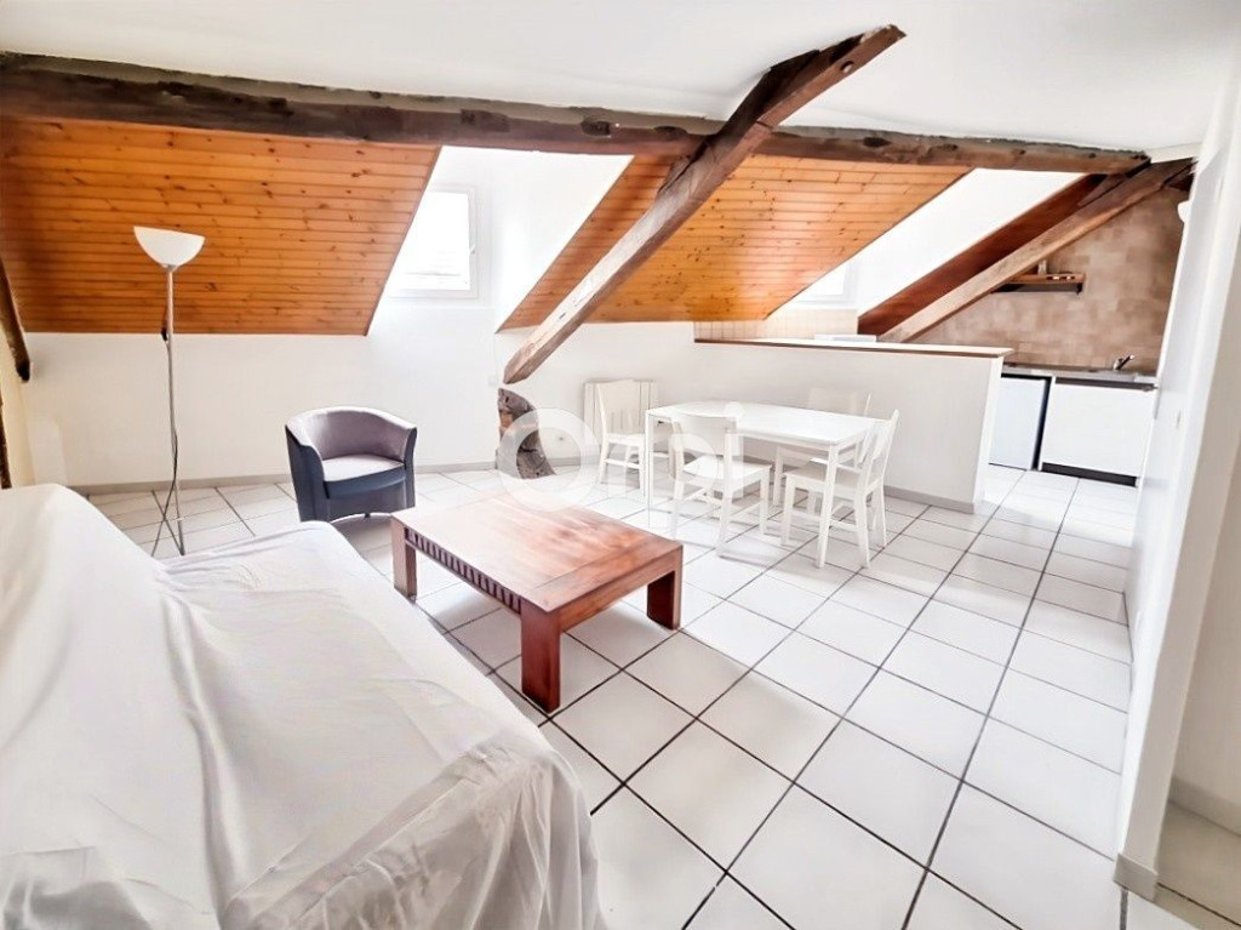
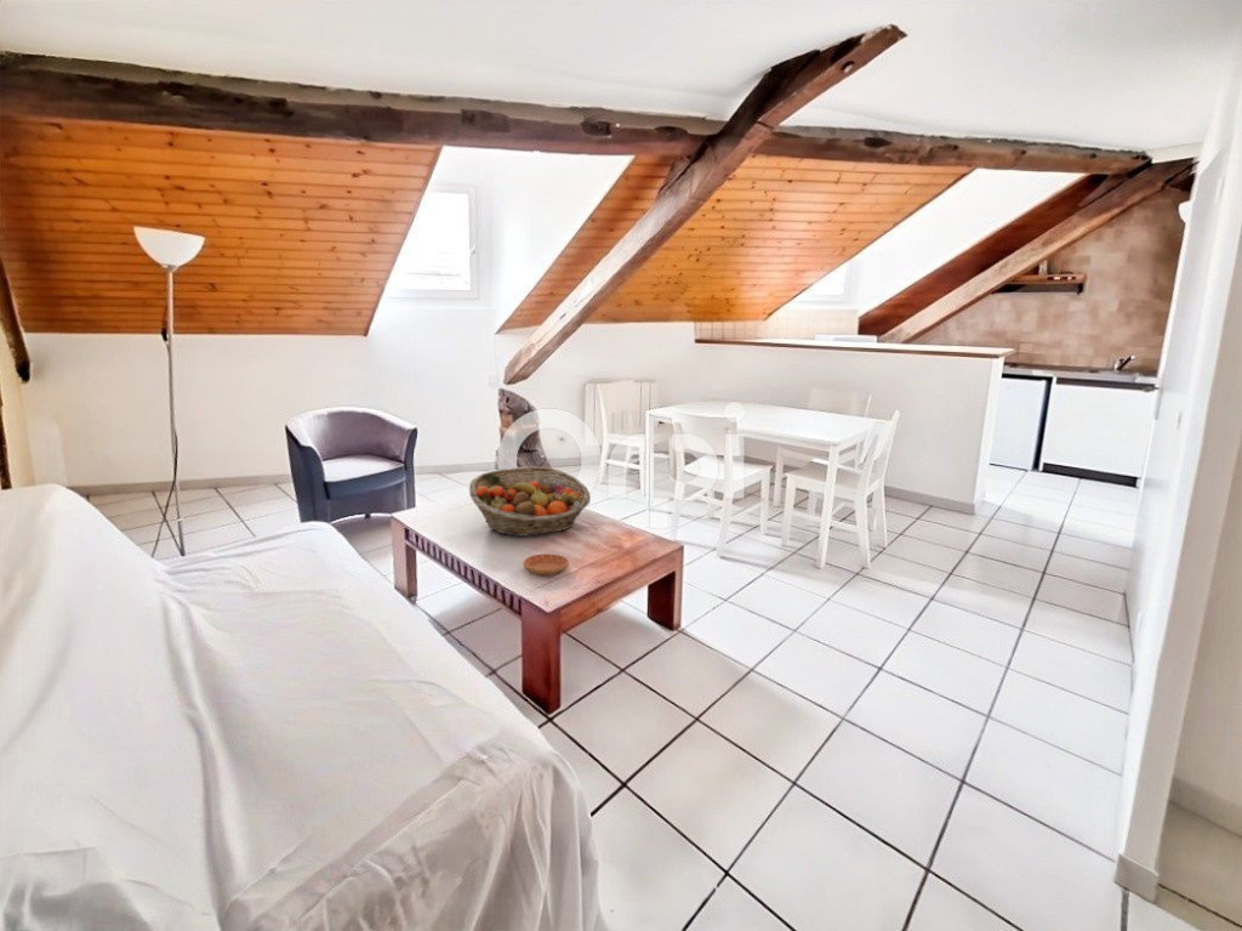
+ fruit basket [468,466,592,537]
+ saucer [523,552,570,577]
